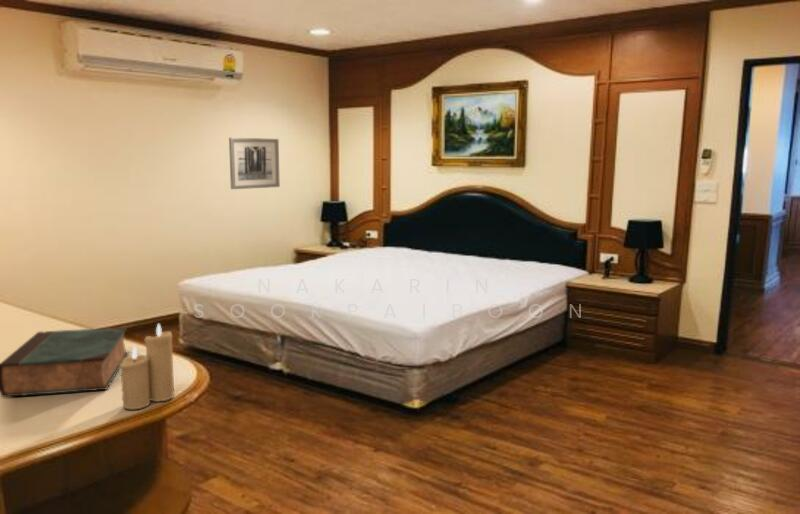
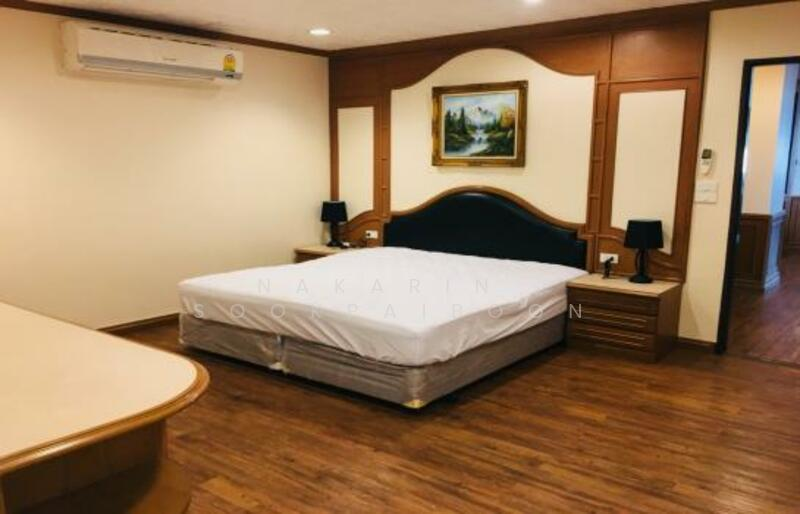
- candle [119,323,175,410]
- wall art [228,137,281,190]
- book [0,326,130,398]
